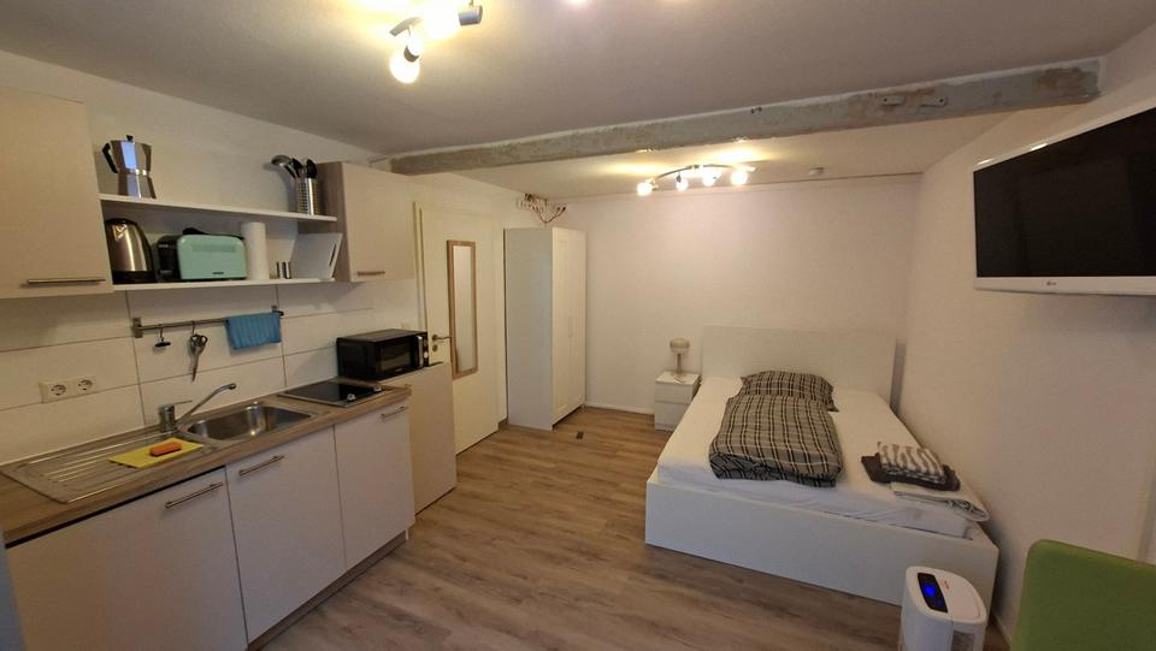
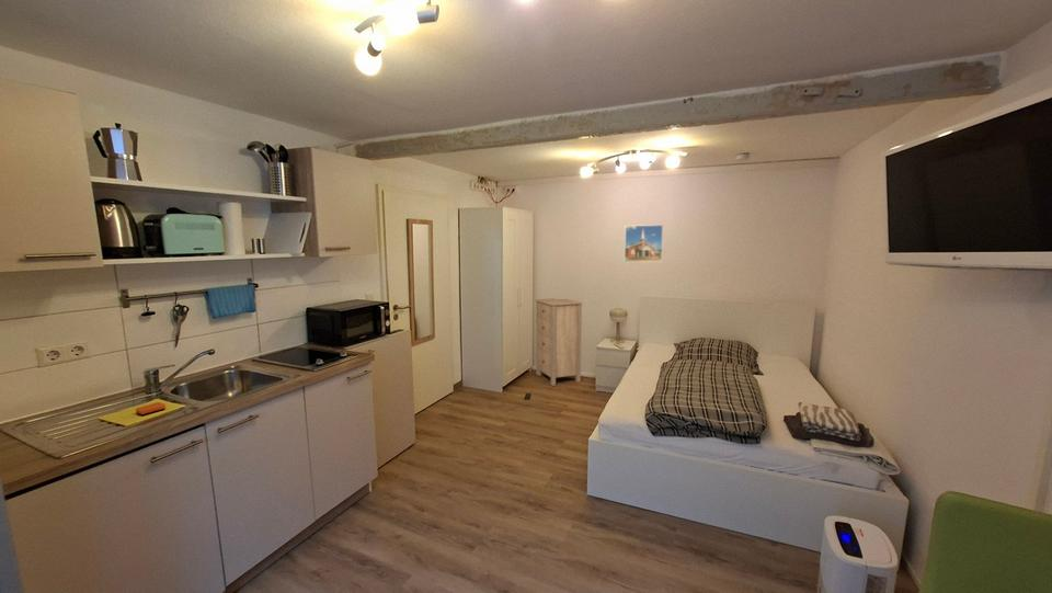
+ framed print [624,224,664,263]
+ storage cabinet [534,297,583,387]
